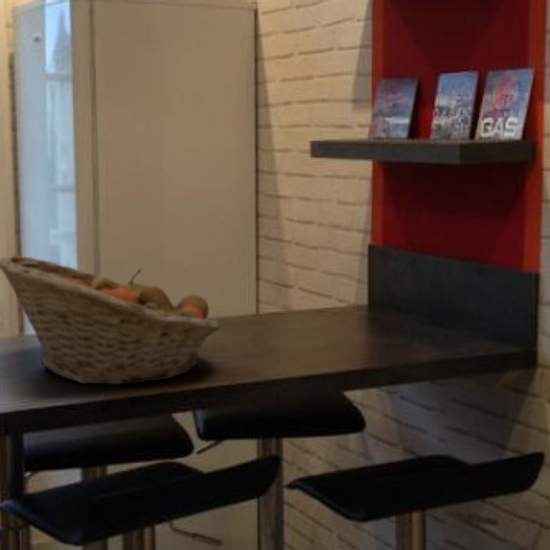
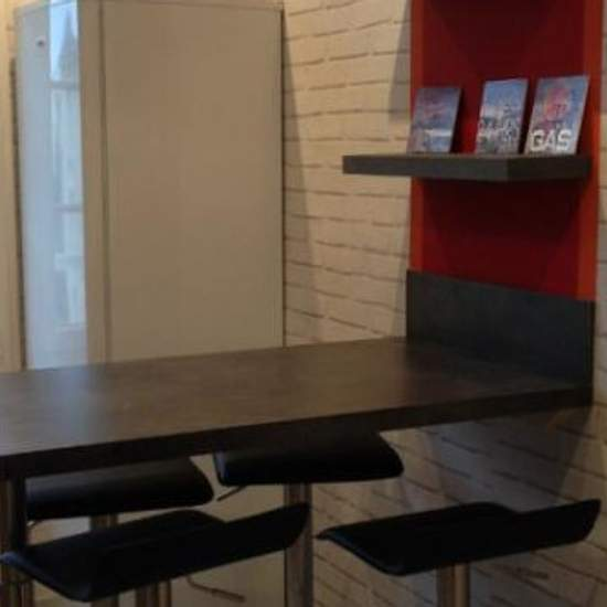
- fruit basket [0,254,221,386]
